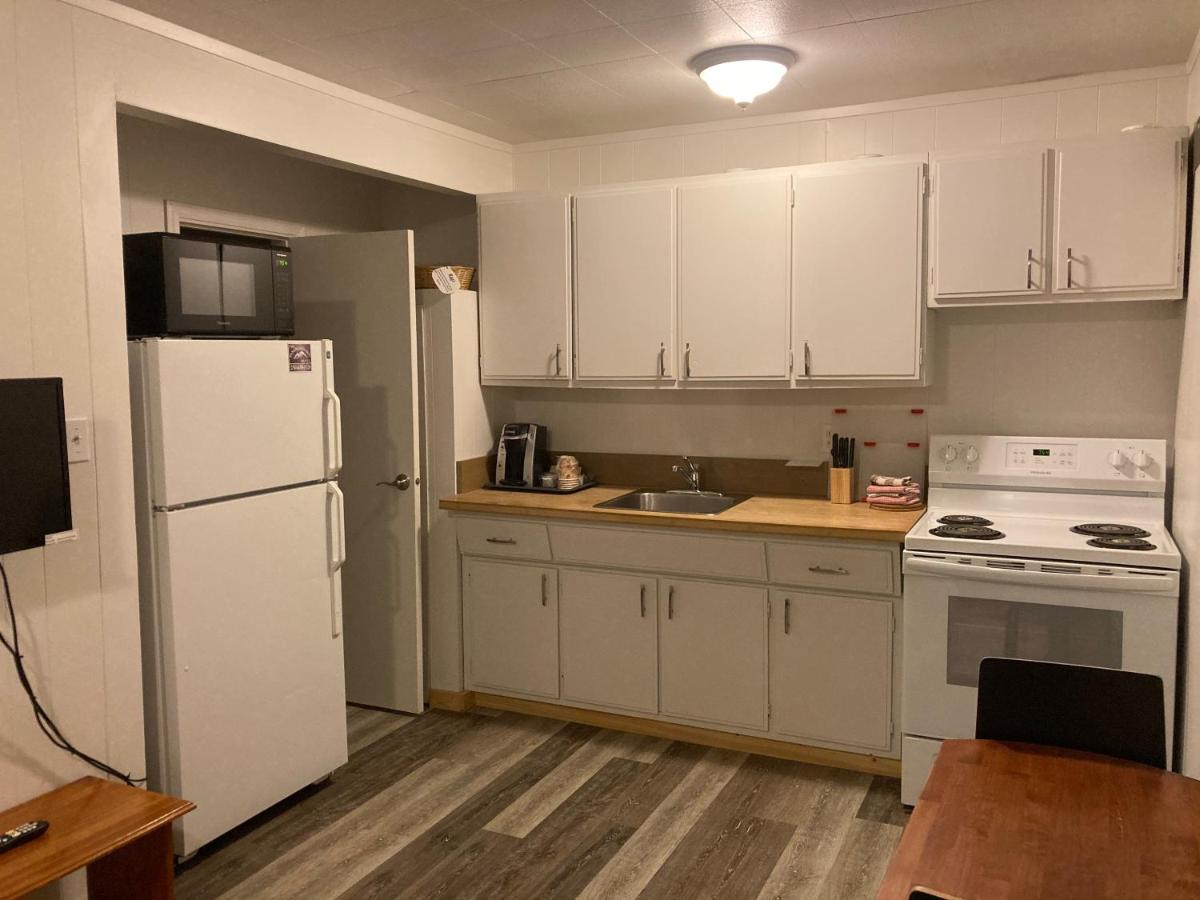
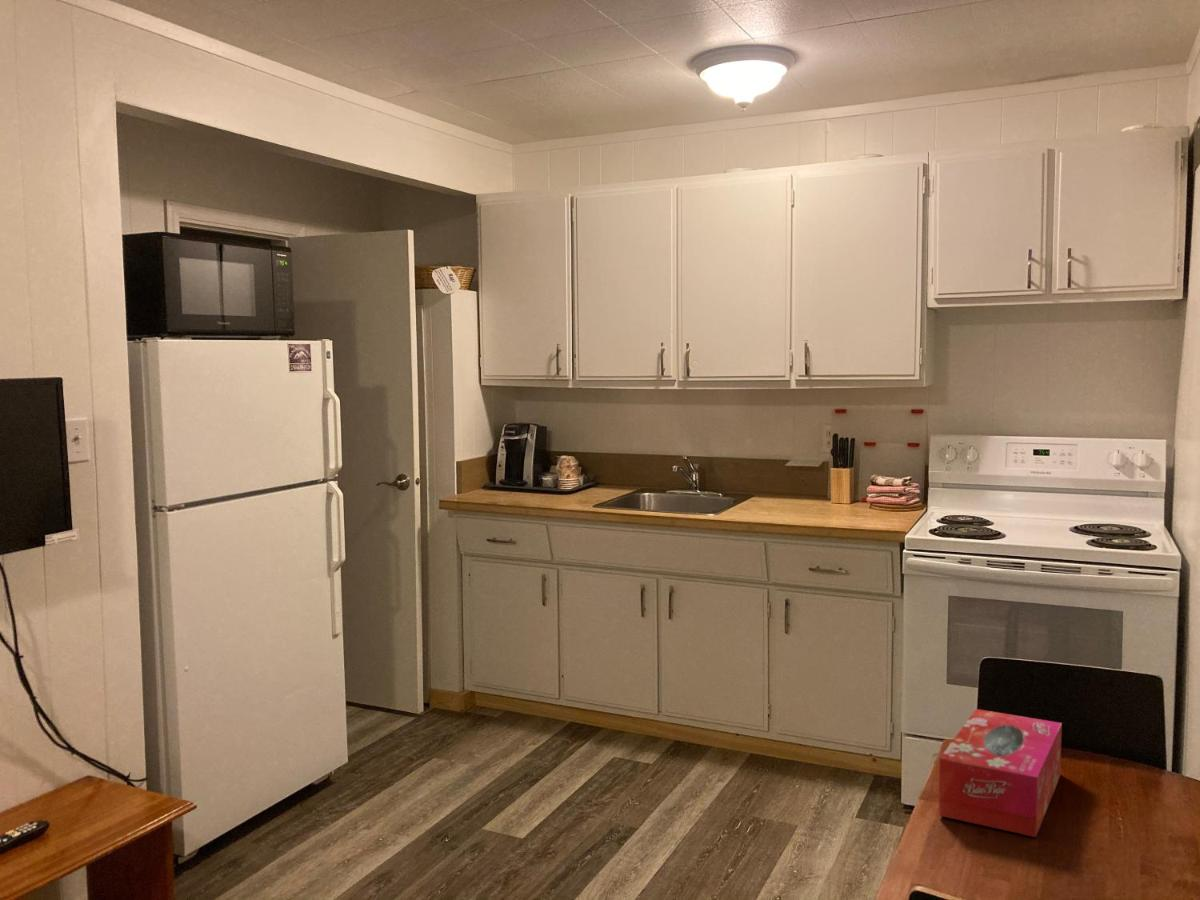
+ tissue box [938,708,1063,838]
